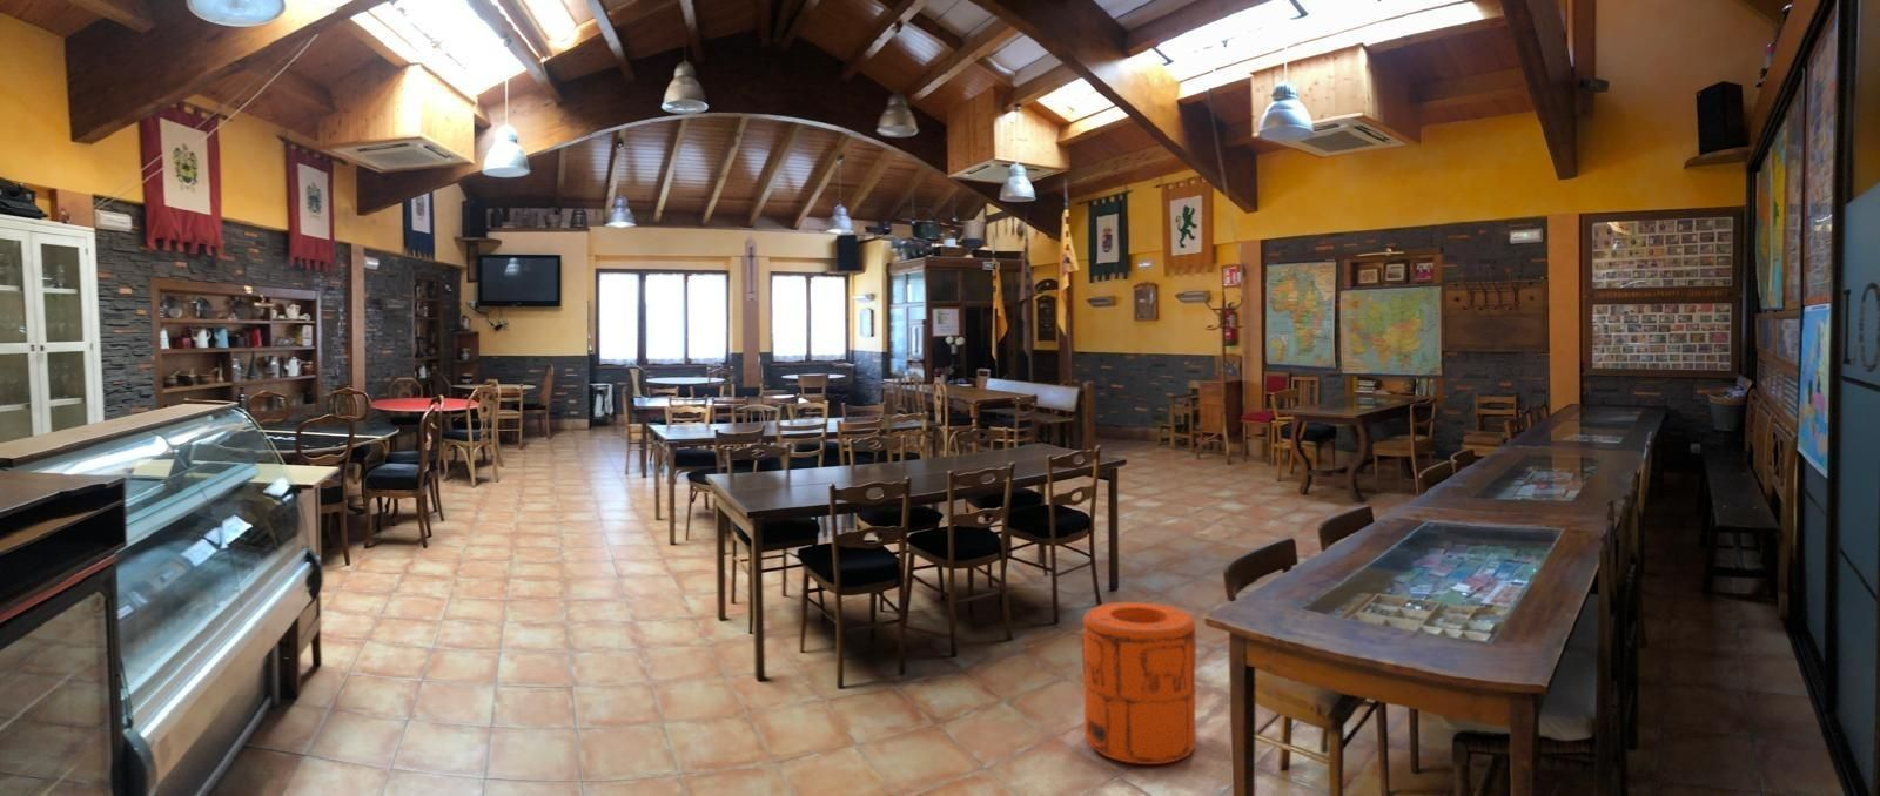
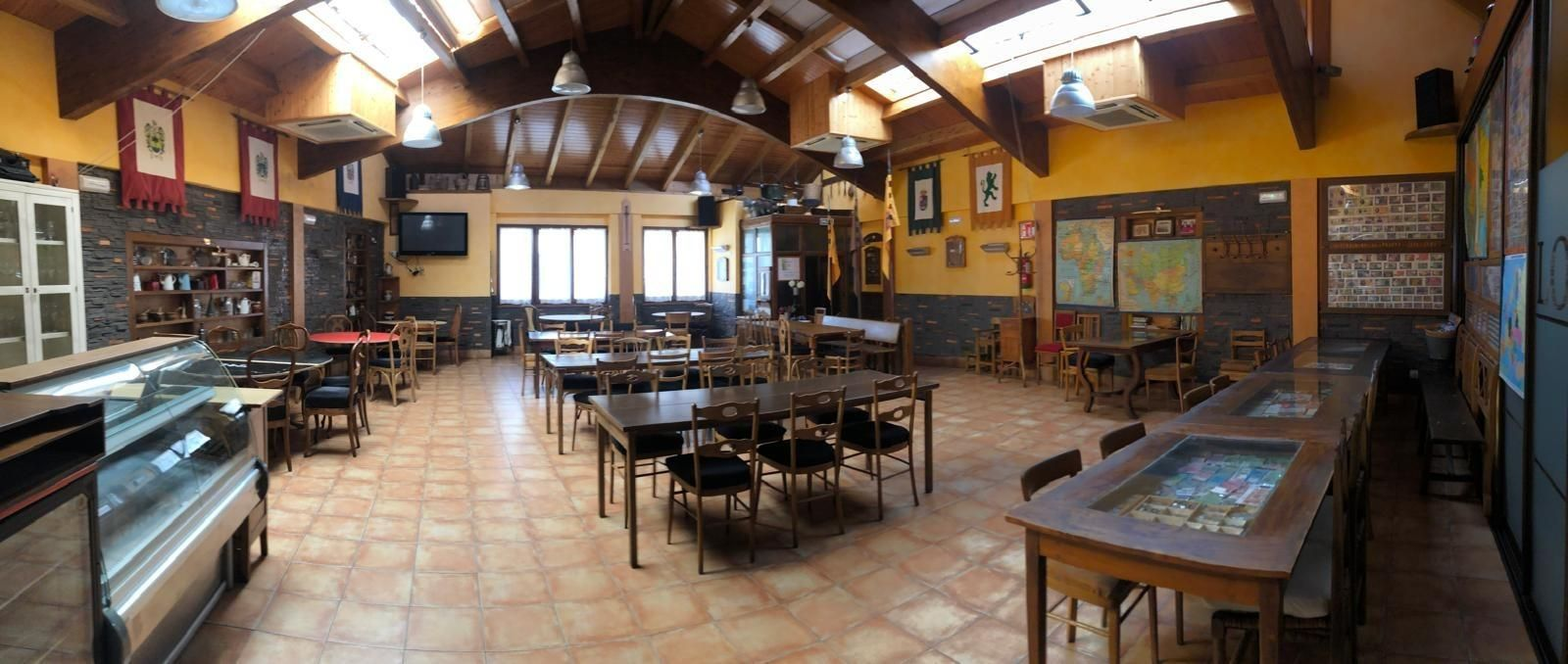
- trash can [1081,601,1198,766]
